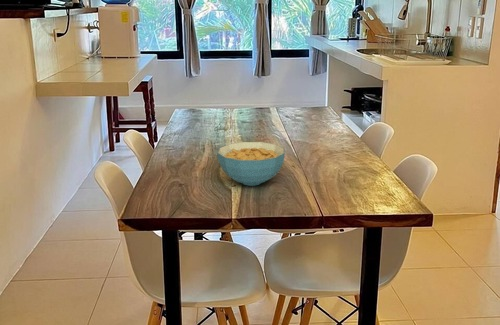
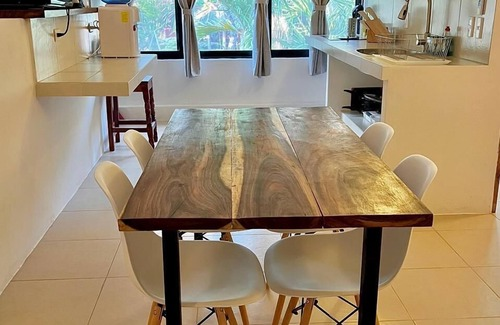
- cereal bowl [216,141,286,187]
